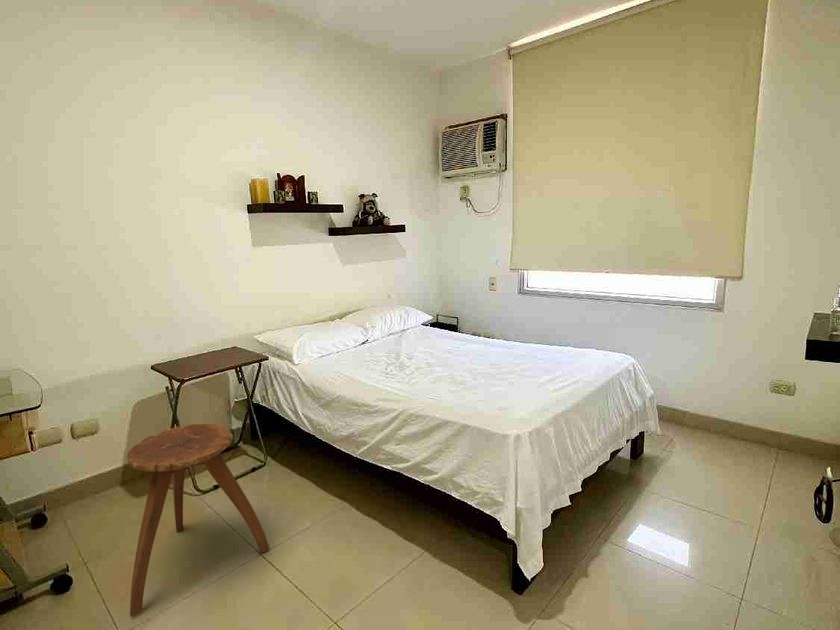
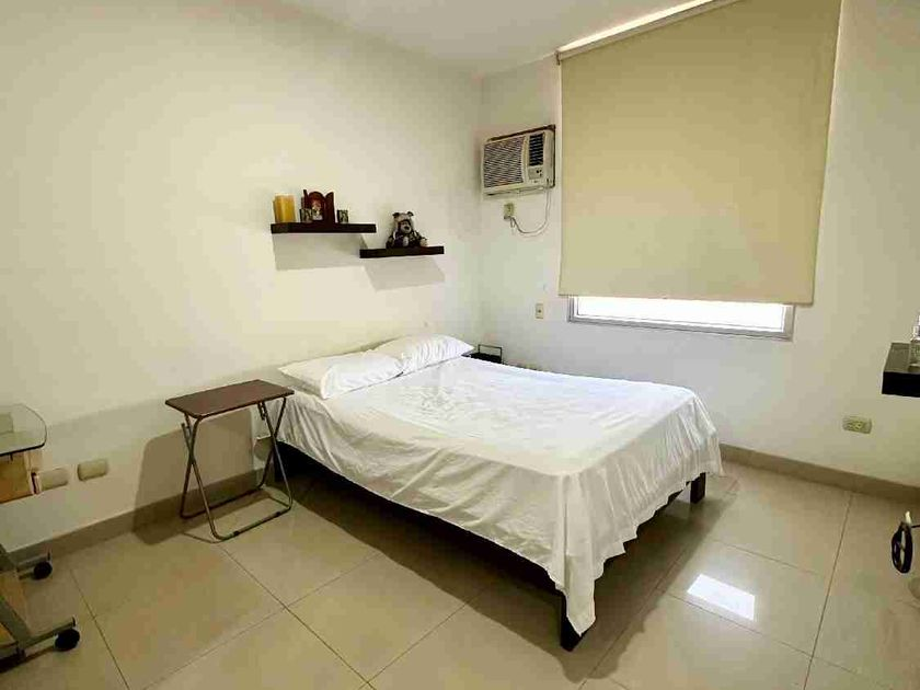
- stool [126,423,270,618]
